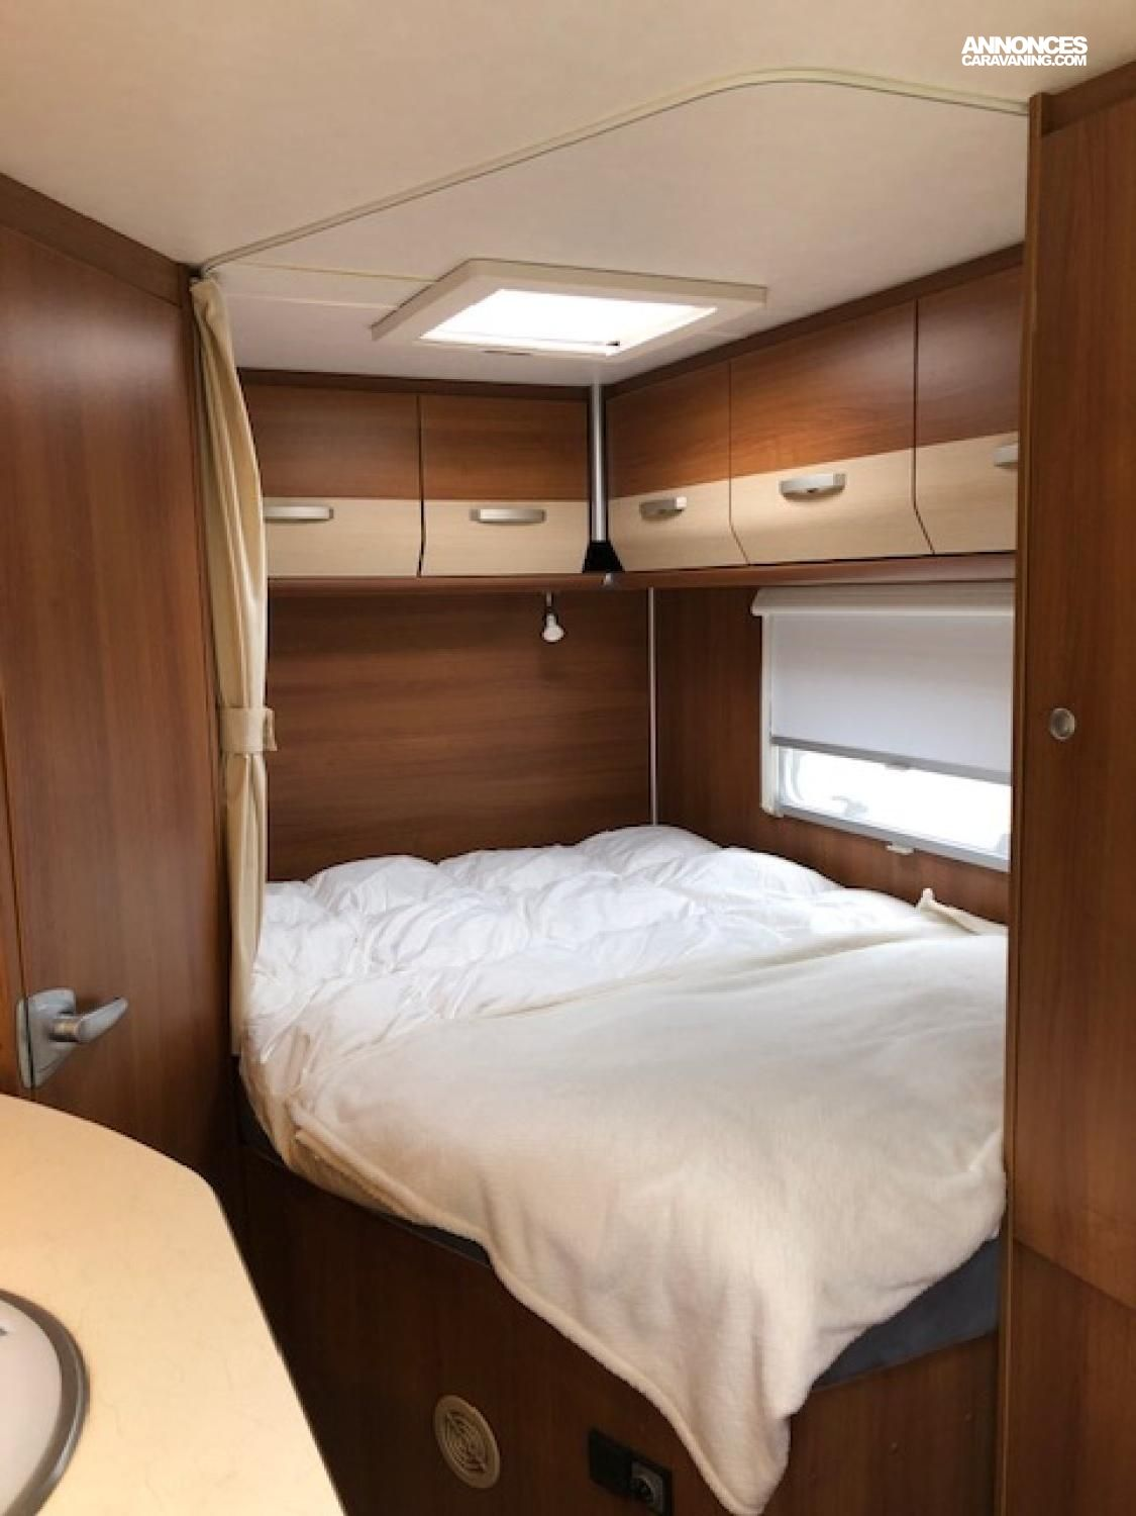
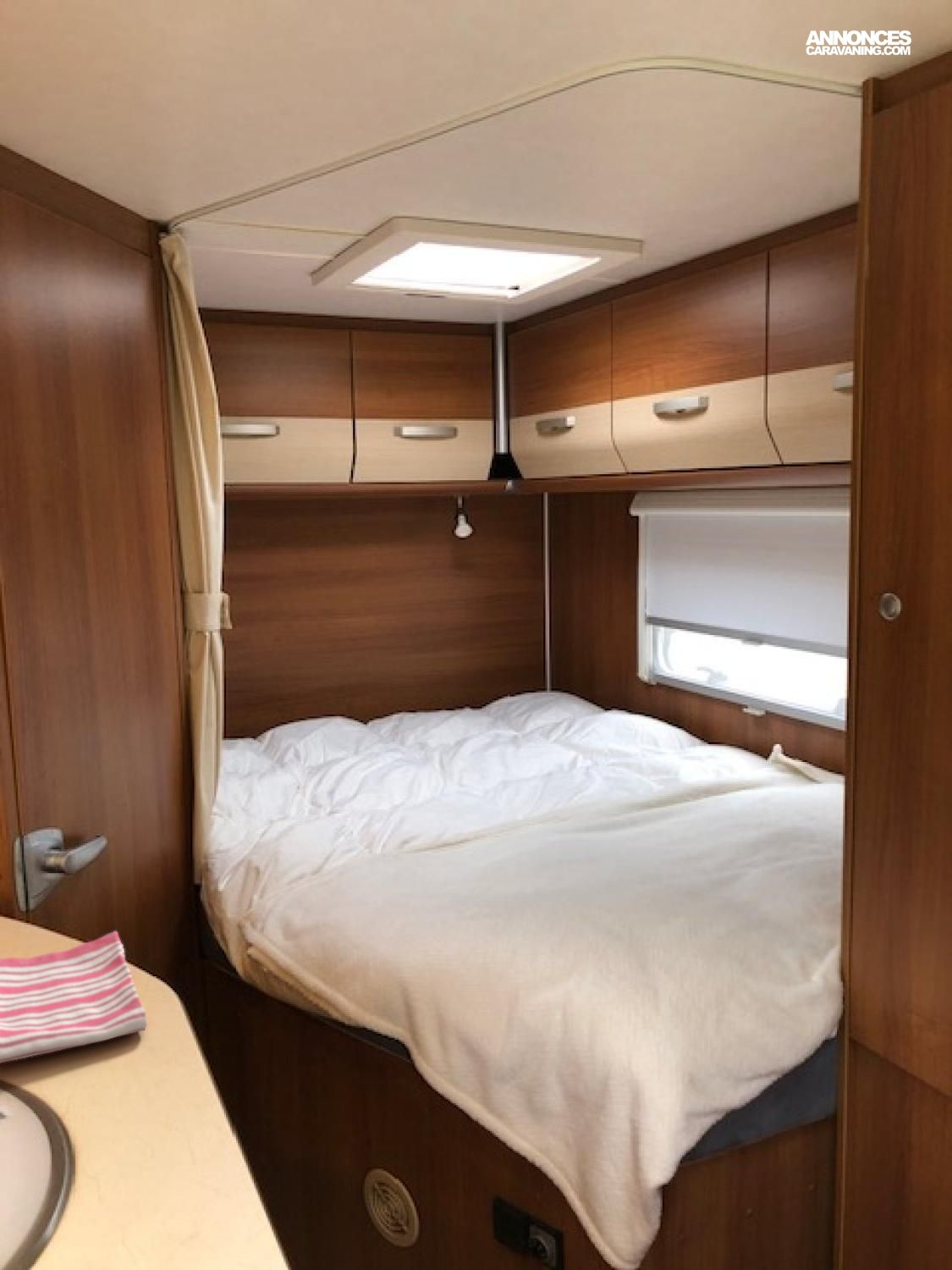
+ dish towel [0,930,148,1063]
